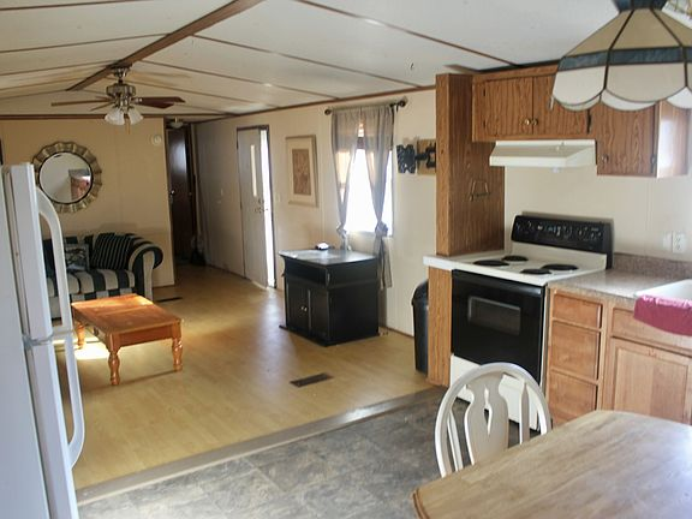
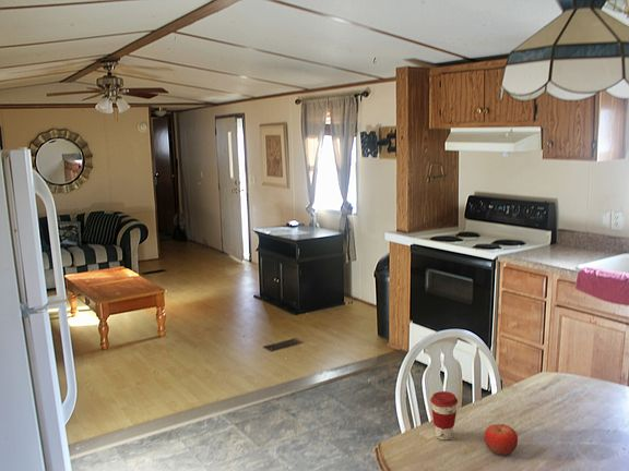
+ coffee cup [429,390,459,440]
+ fruit [484,423,519,457]
